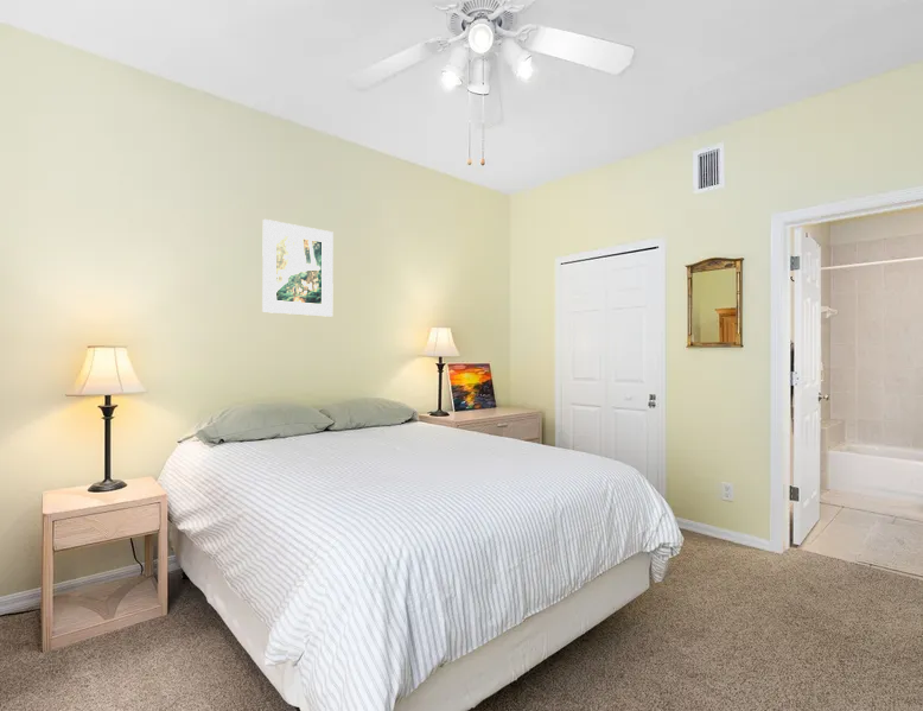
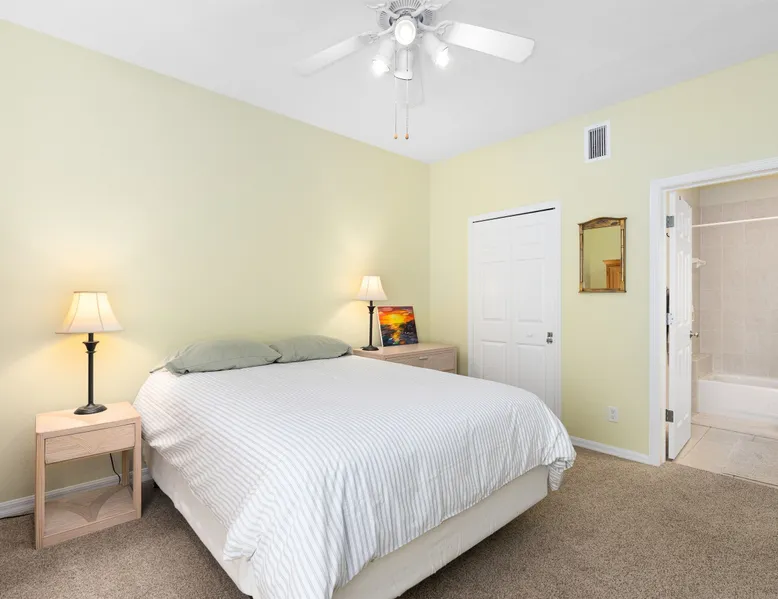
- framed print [261,218,335,318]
